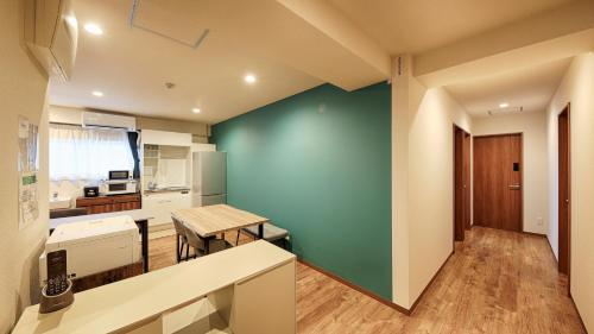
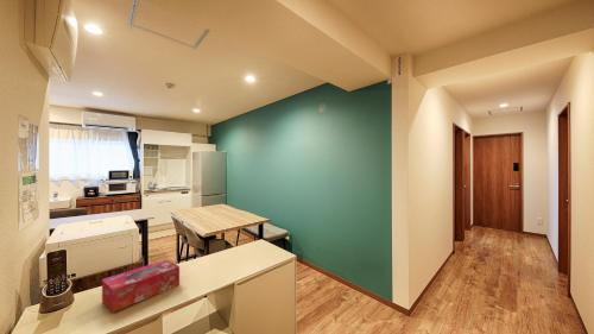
+ tissue box [101,259,181,314]
